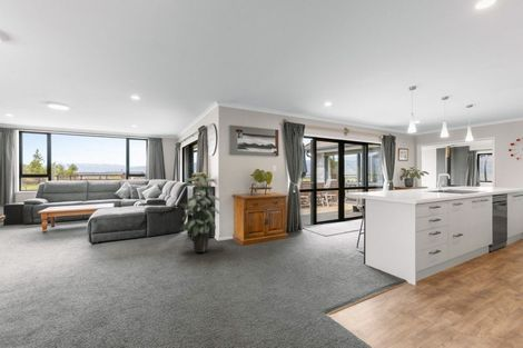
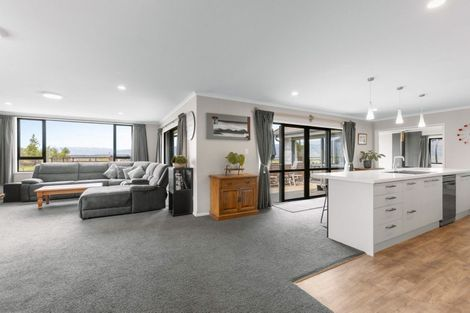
- indoor plant [179,171,220,253]
